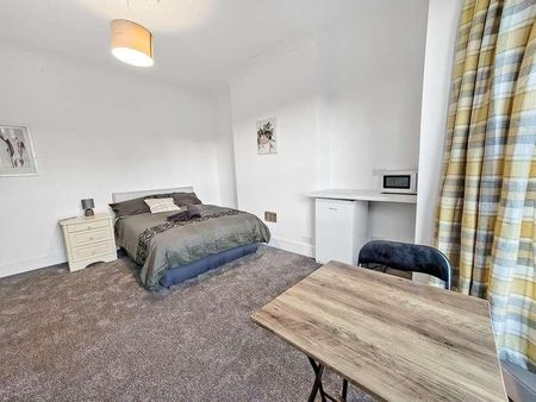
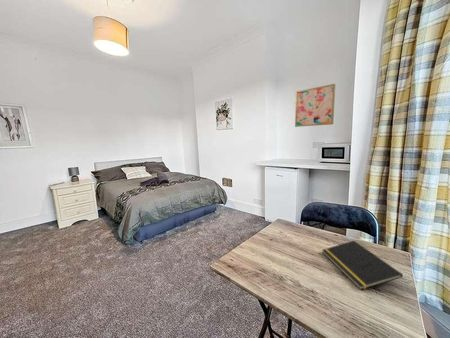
+ wall art [294,83,336,128]
+ notepad [321,240,404,291]
